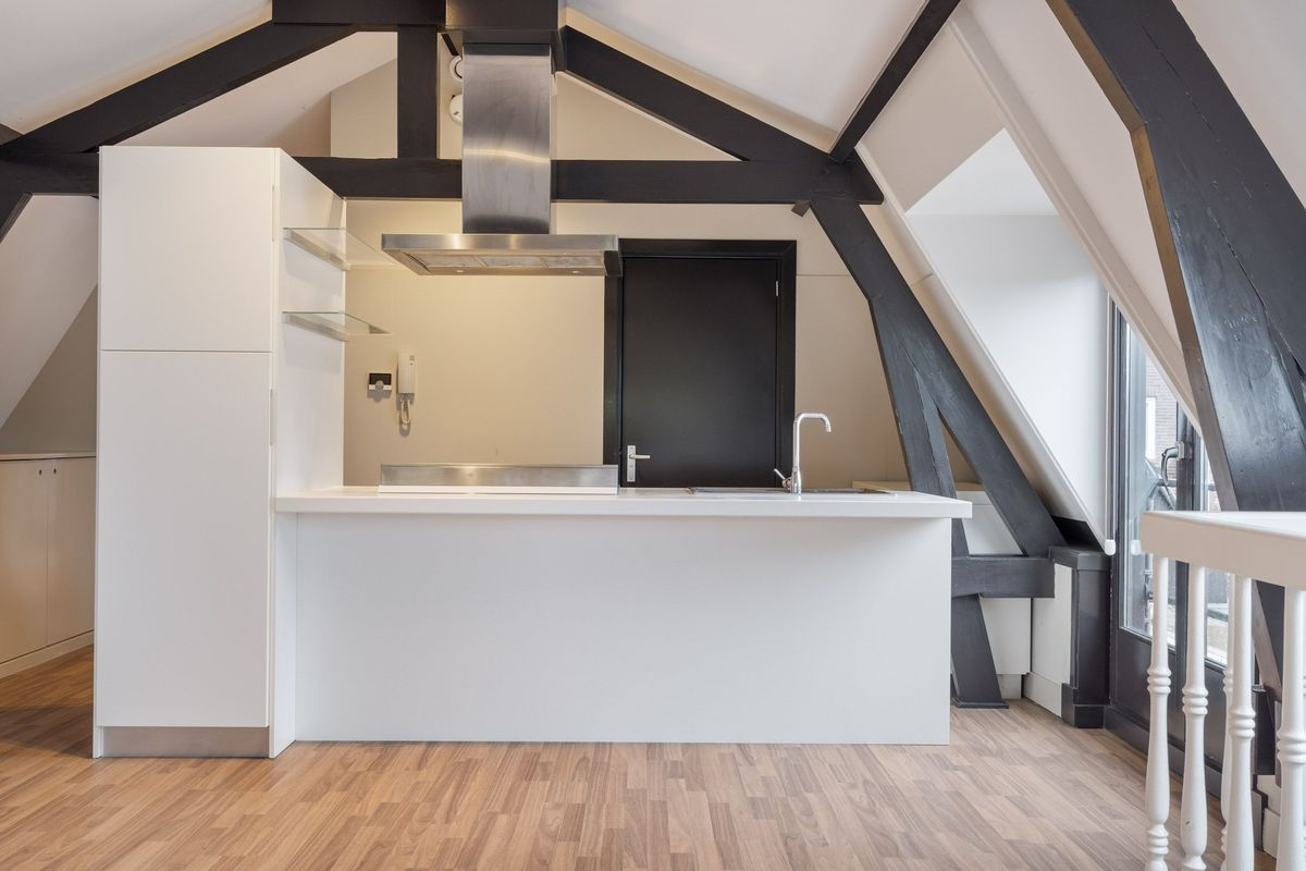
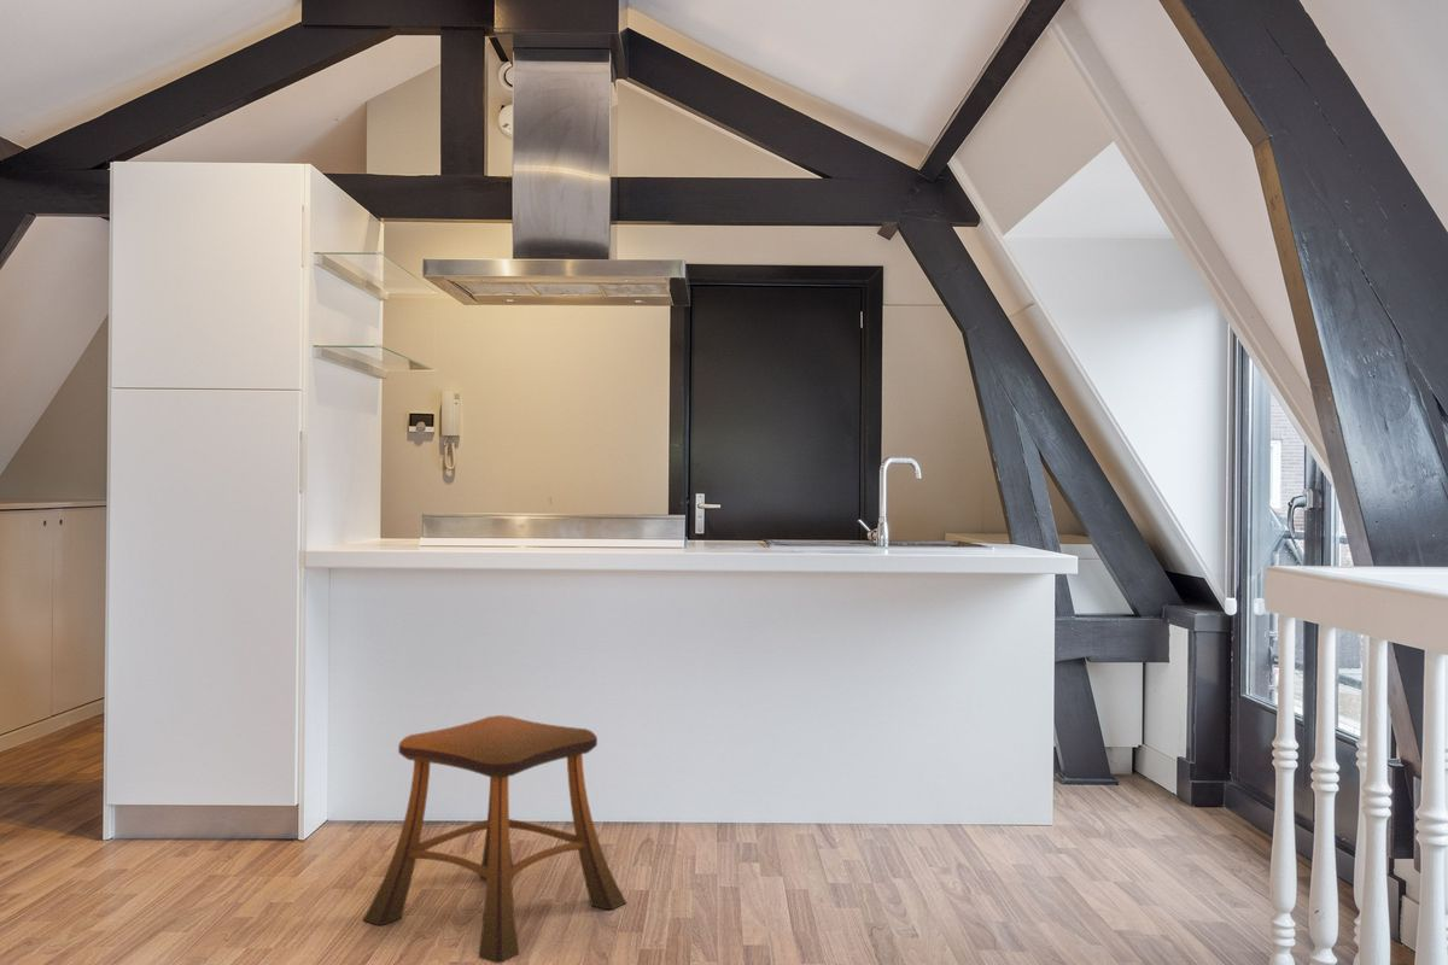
+ stool [362,714,627,965]
